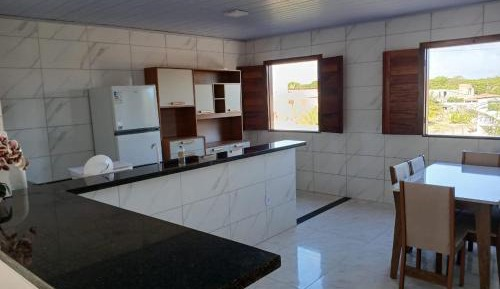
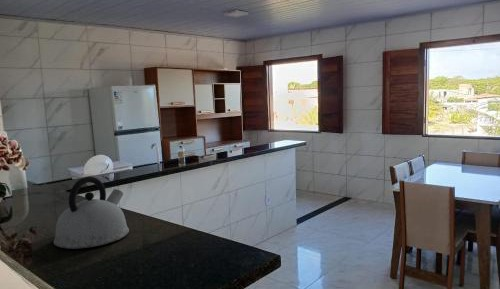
+ kettle [53,175,130,250]
